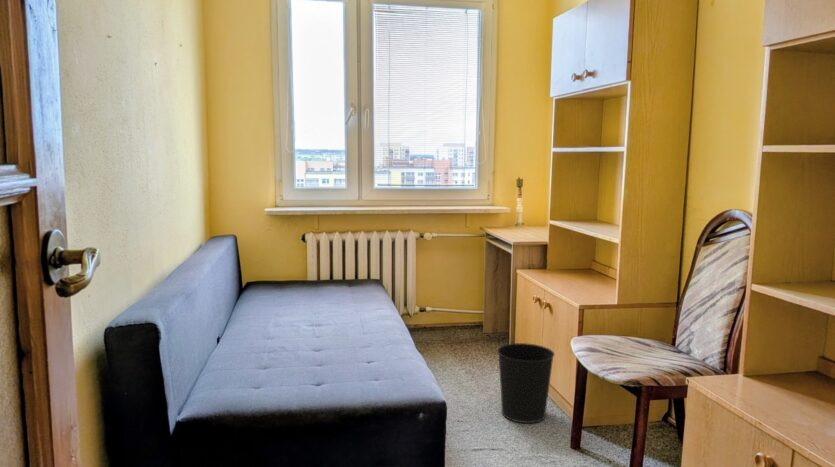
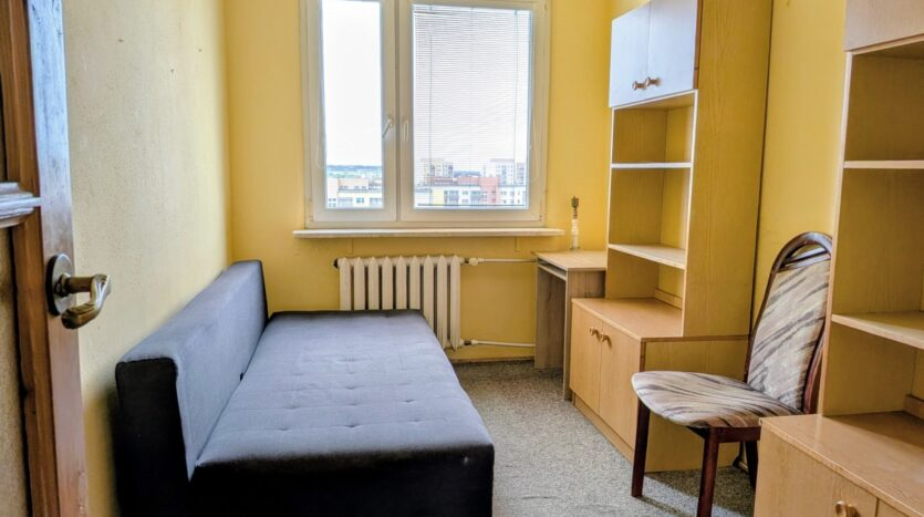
- wastebasket [496,342,556,424]
